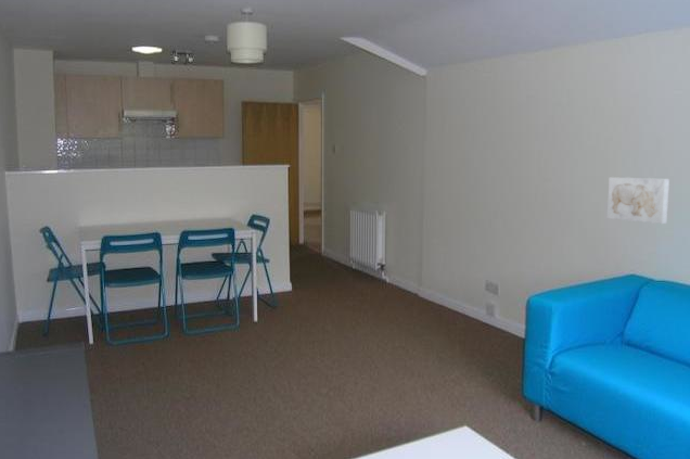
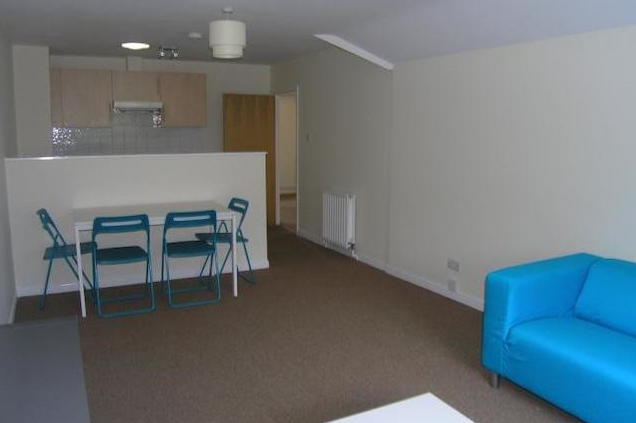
- wall art [606,176,670,225]
